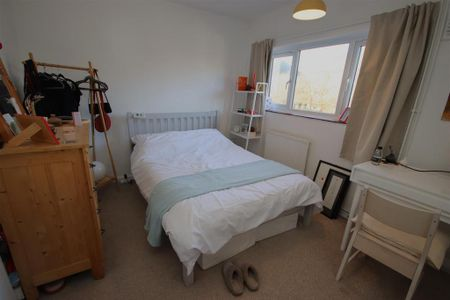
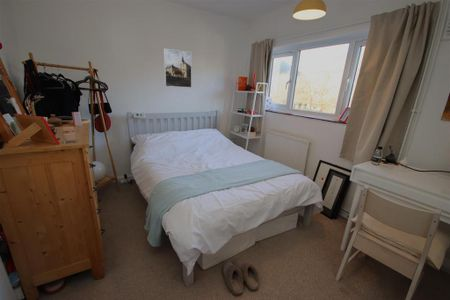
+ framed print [163,47,192,89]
